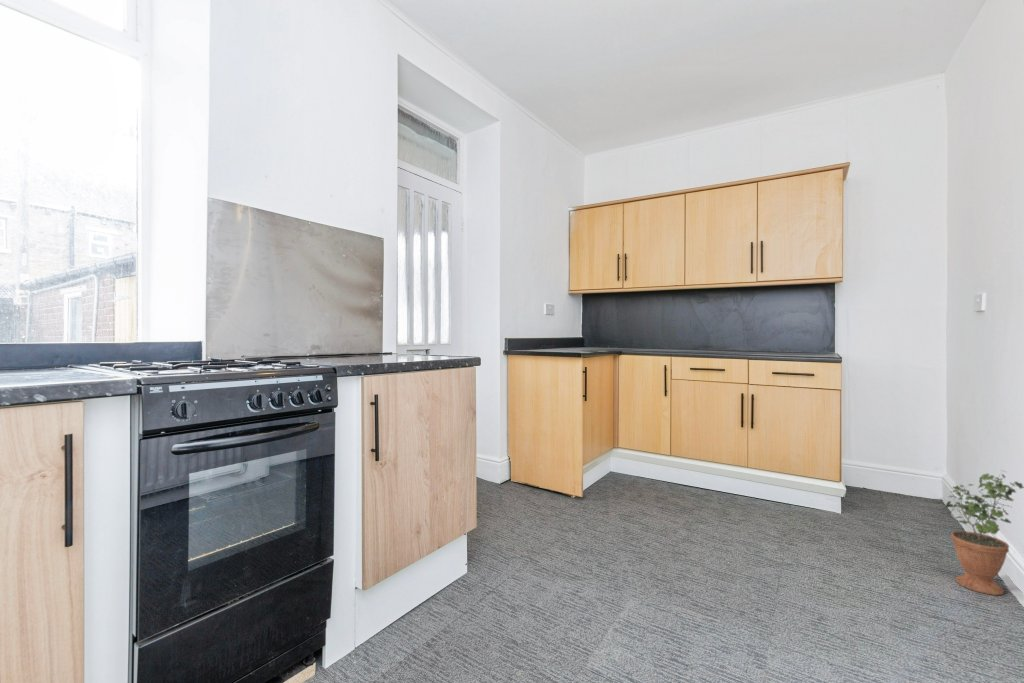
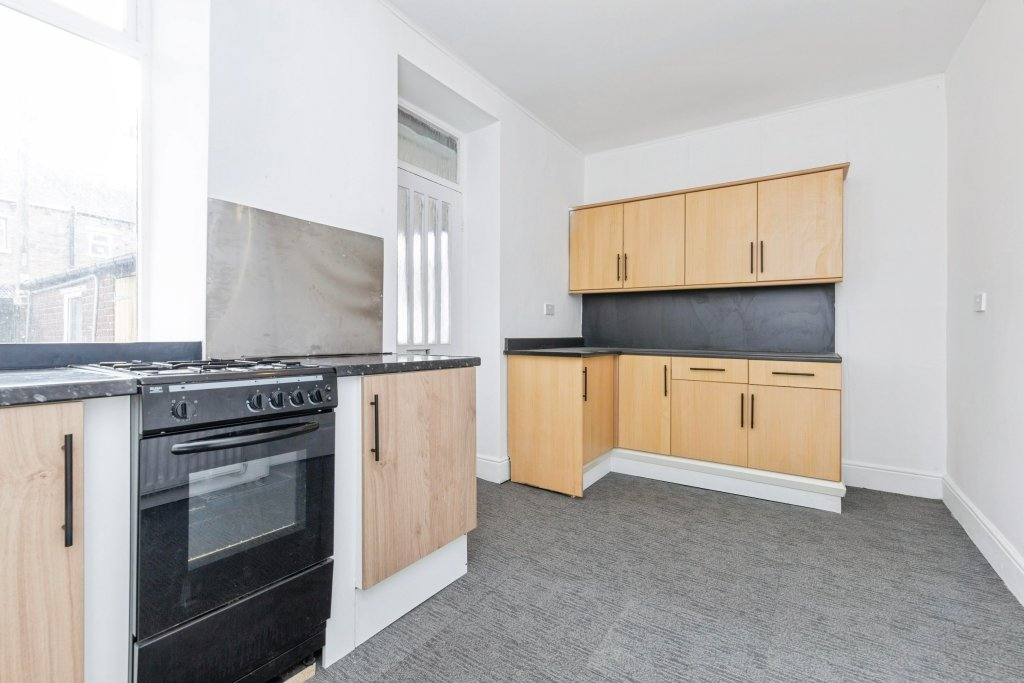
- potted plant [944,469,1024,596]
